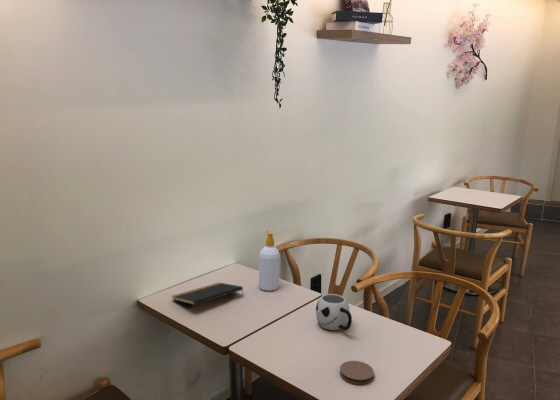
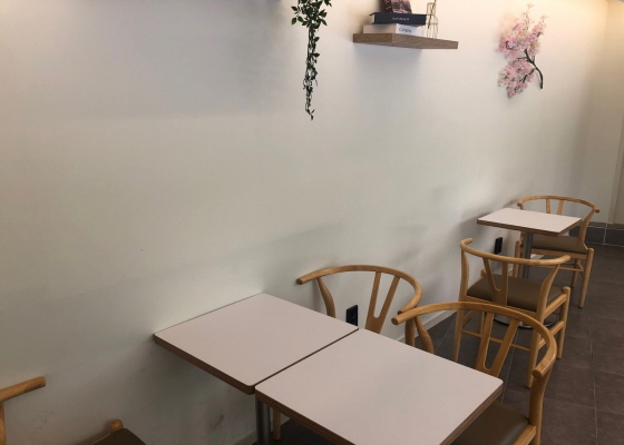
- mug [315,293,353,331]
- soap bottle [258,230,281,292]
- notepad [171,282,244,306]
- coaster [339,360,375,385]
